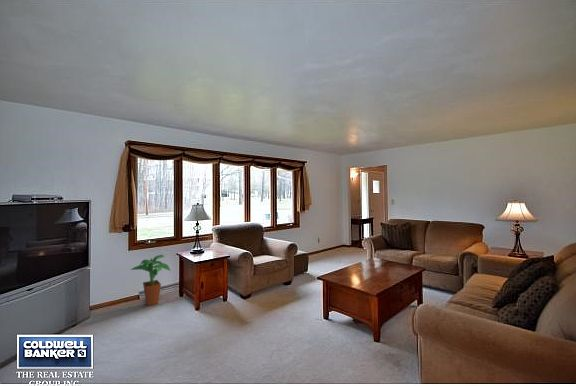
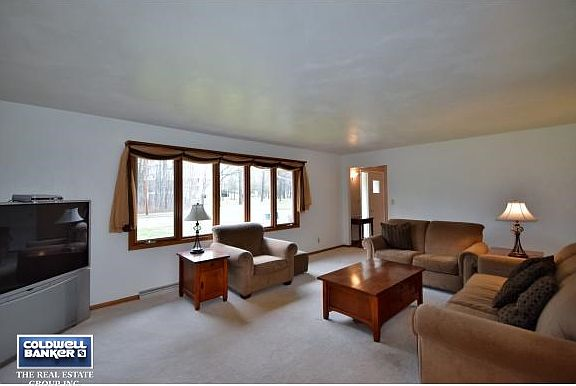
- potted plant [129,254,172,307]
